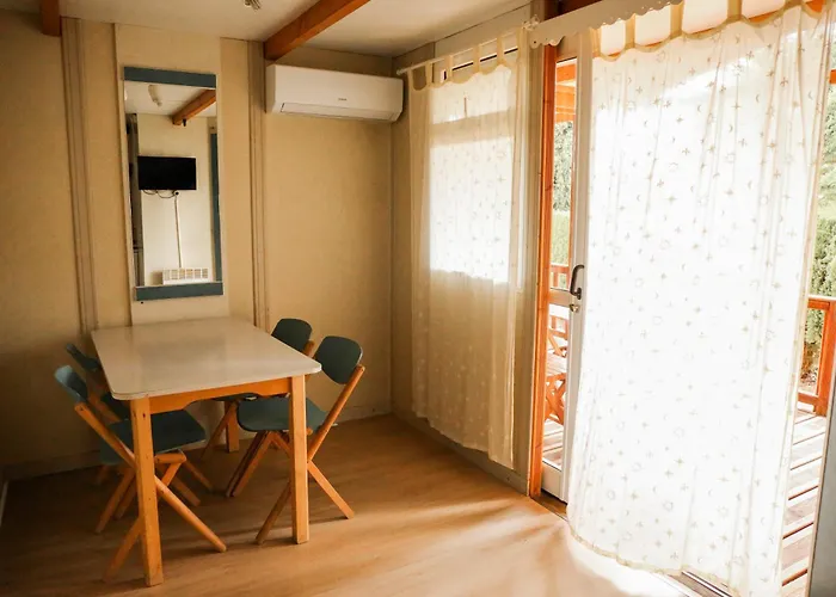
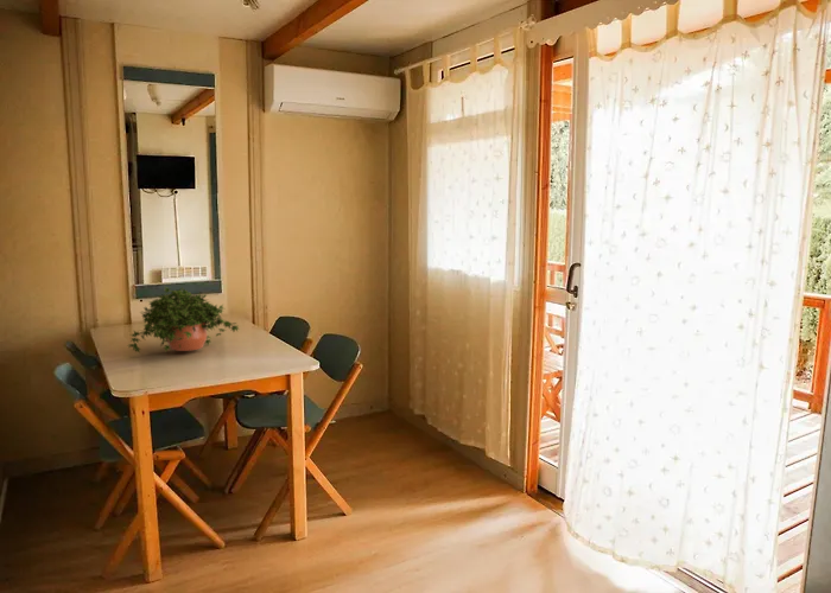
+ potted plant [126,286,241,353]
